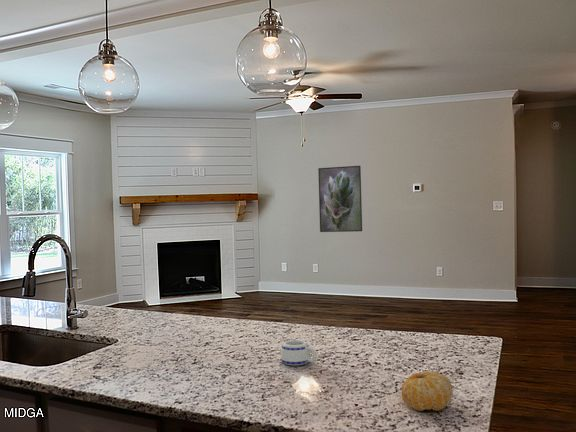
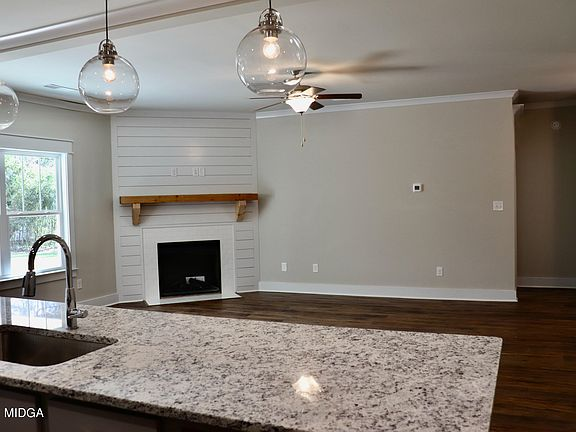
- fruit [401,370,454,412]
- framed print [317,165,363,233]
- mug [280,339,317,366]
